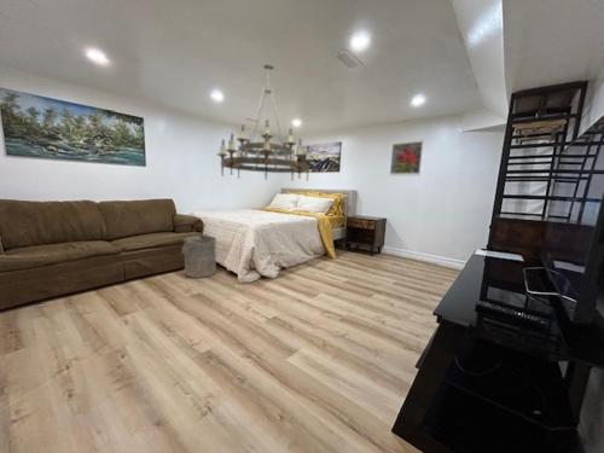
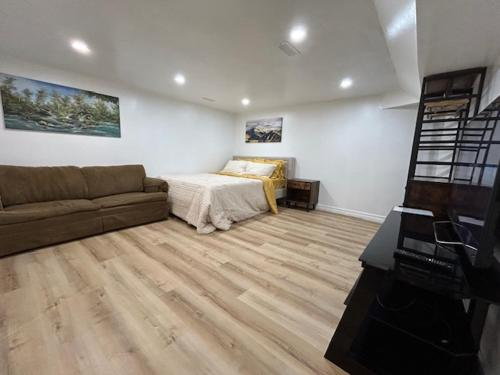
- chandelier [215,63,314,182]
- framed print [389,138,425,178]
- laundry hamper [180,233,217,279]
